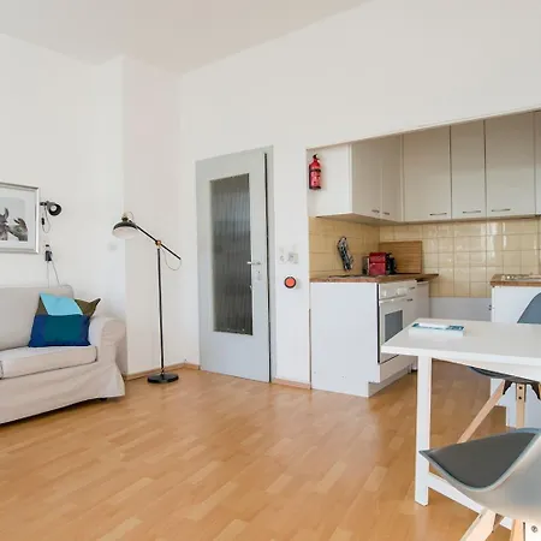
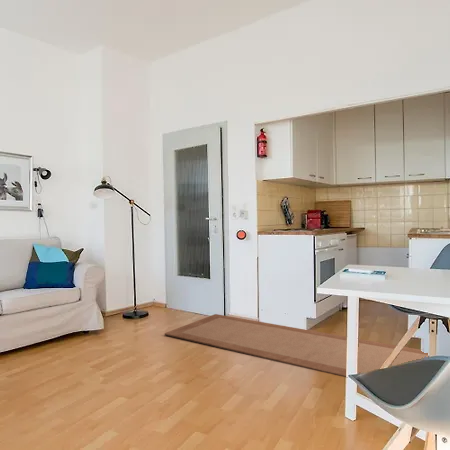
+ rug [164,313,429,378]
